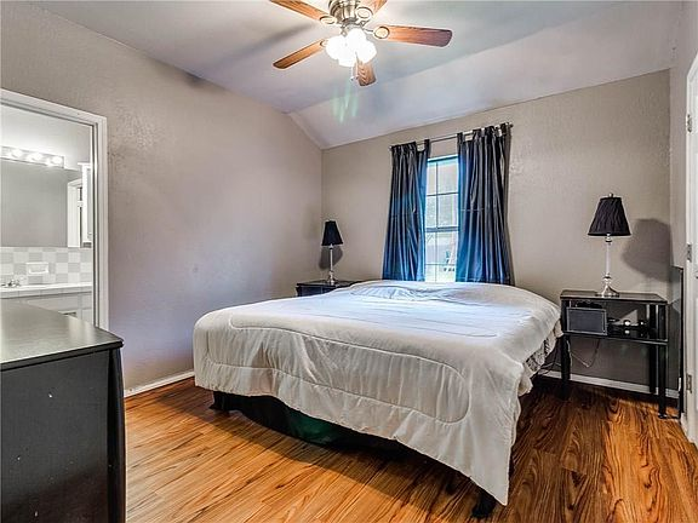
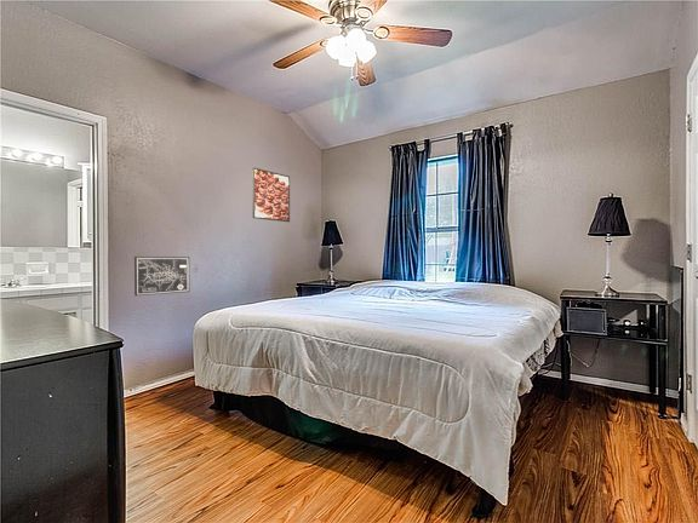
+ wall art [133,255,190,297]
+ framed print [251,166,291,223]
